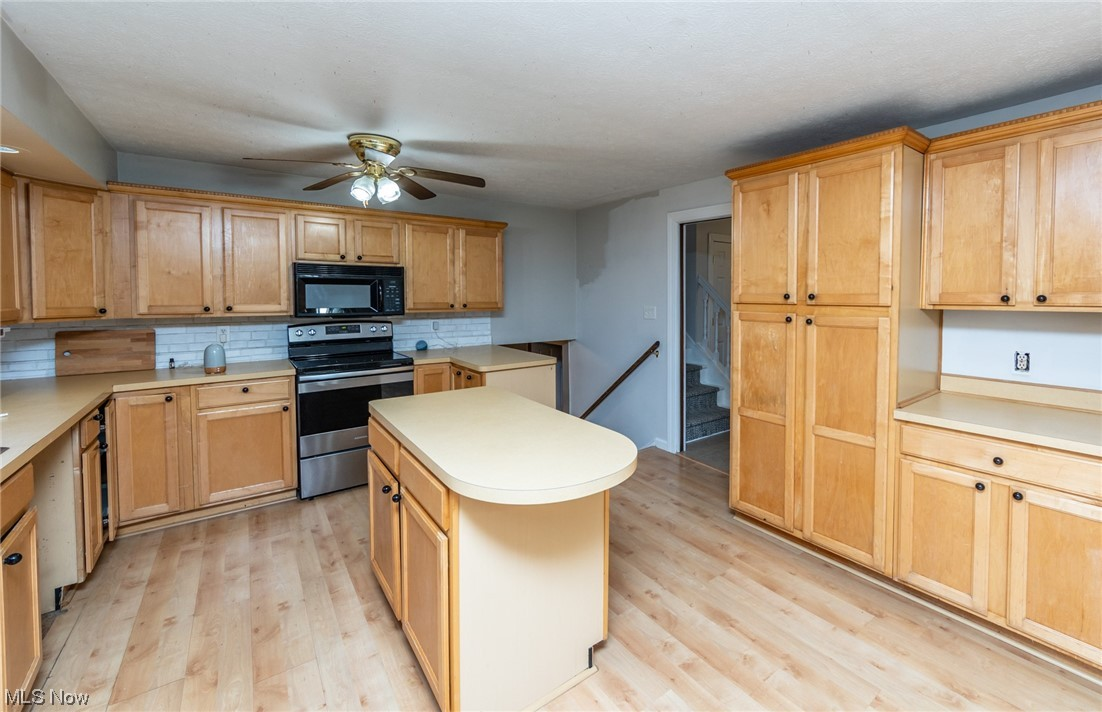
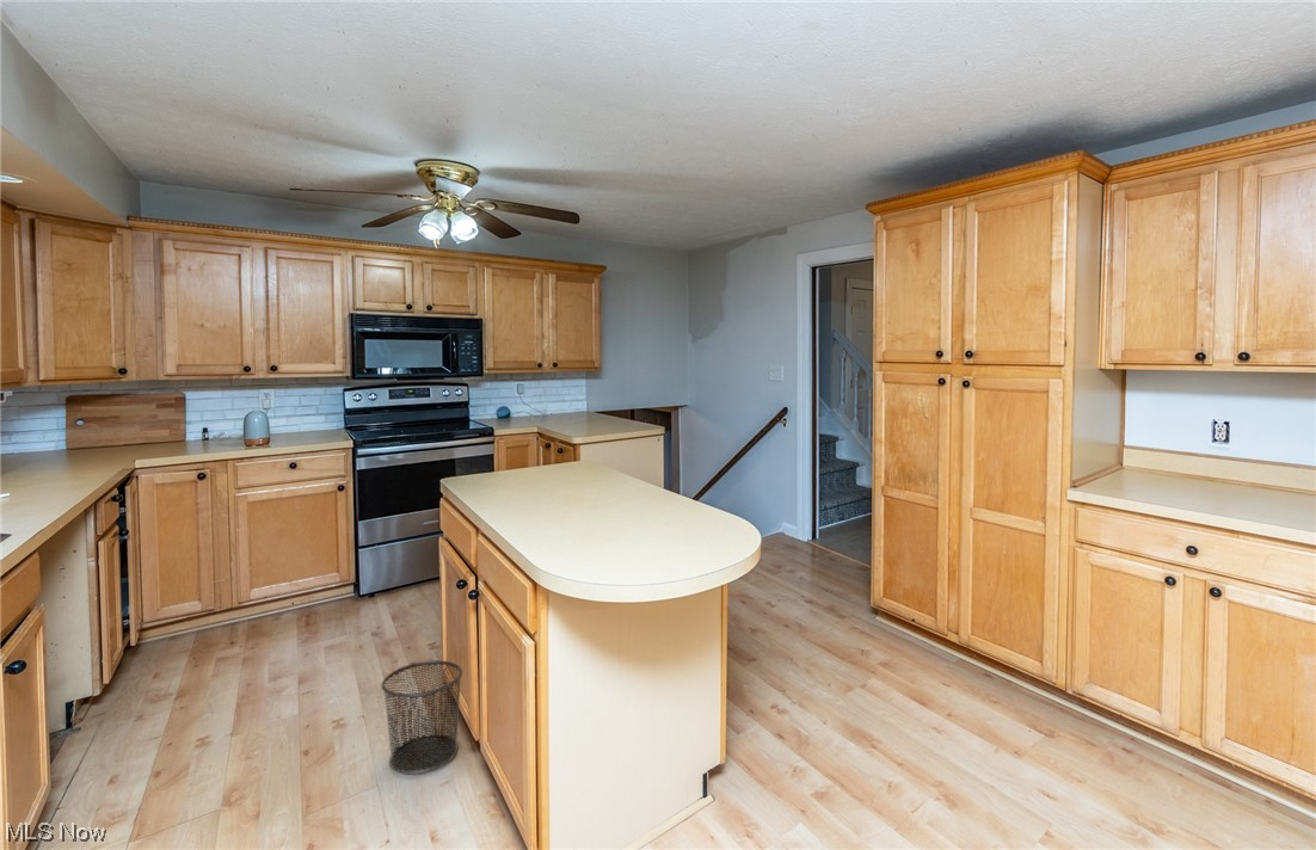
+ waste bin [380,659,463,775]
